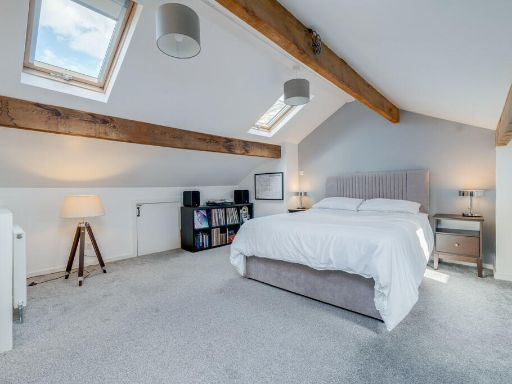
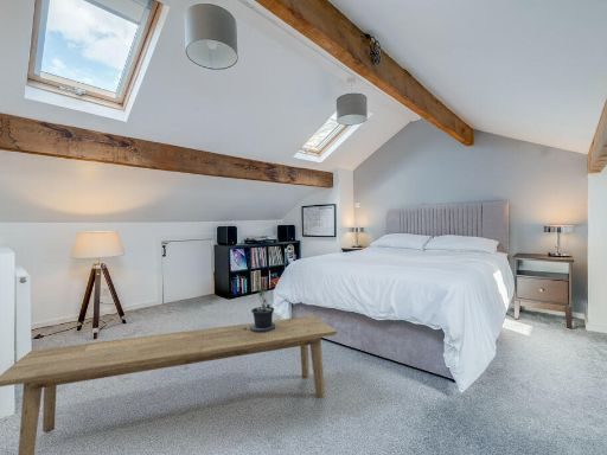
+ potted plant [243,283,275,333]
+ bench [0,314,338,455]
